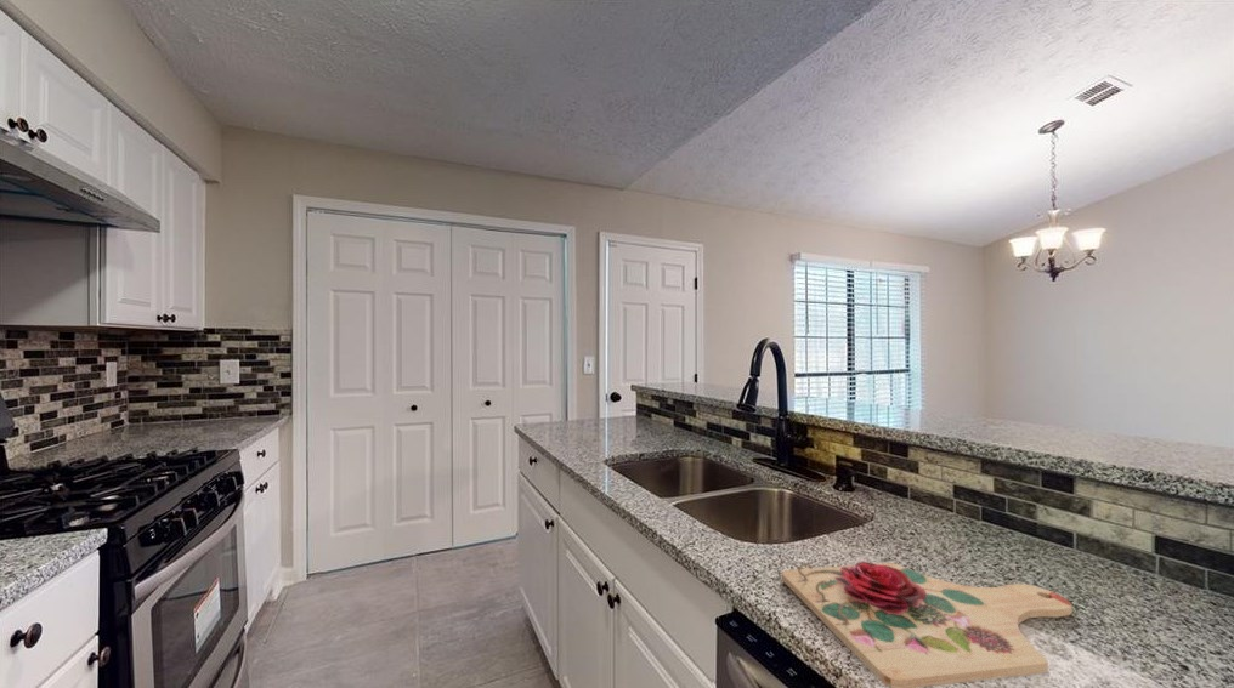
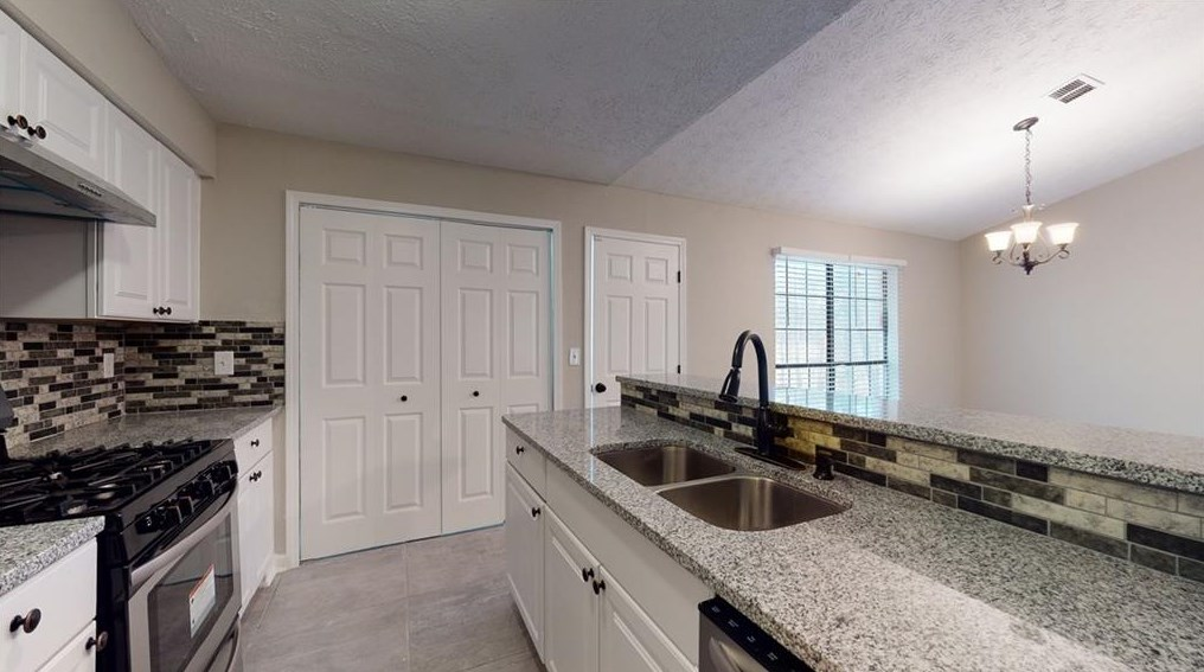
- cutting board [781,561,1074,688]
